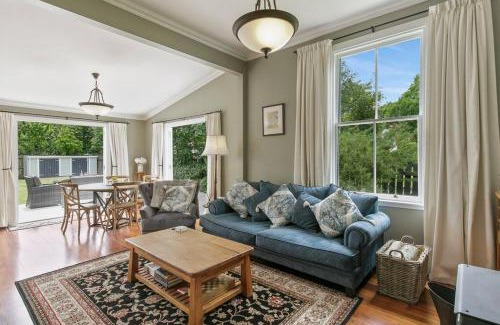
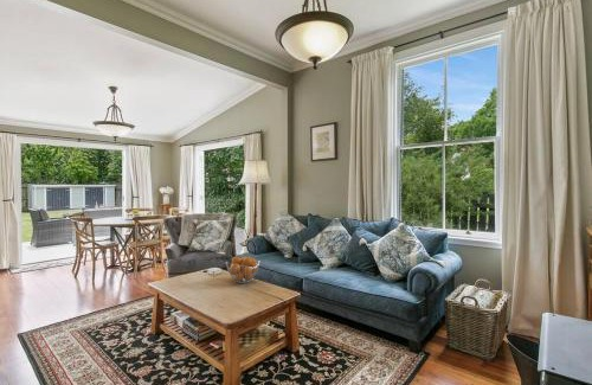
+ fruit basket [225,256,262,284]
